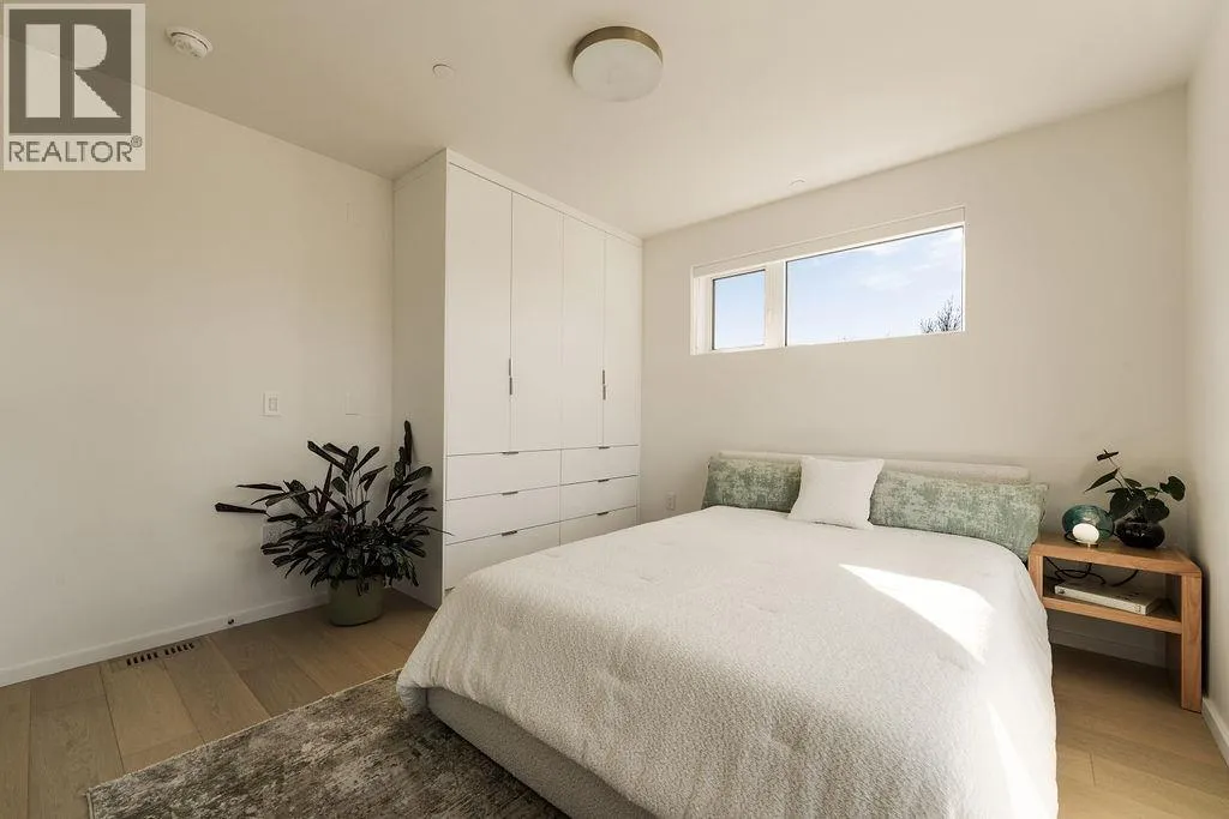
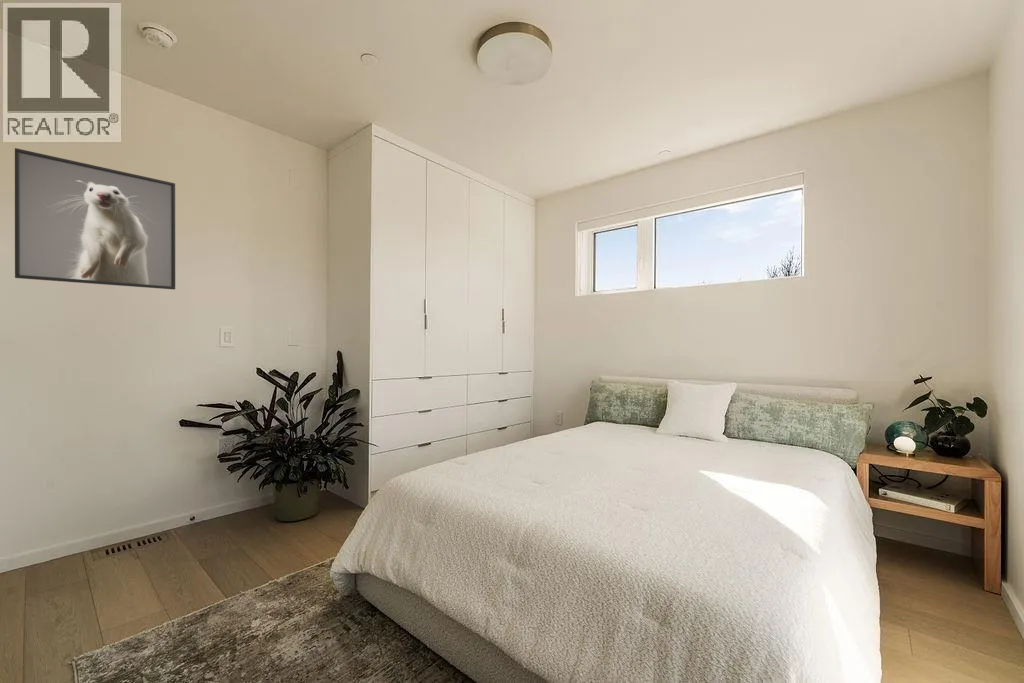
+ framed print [14,147,176,290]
